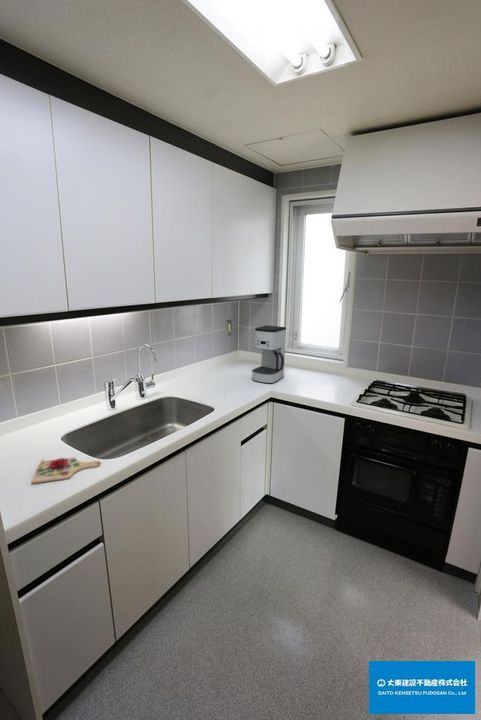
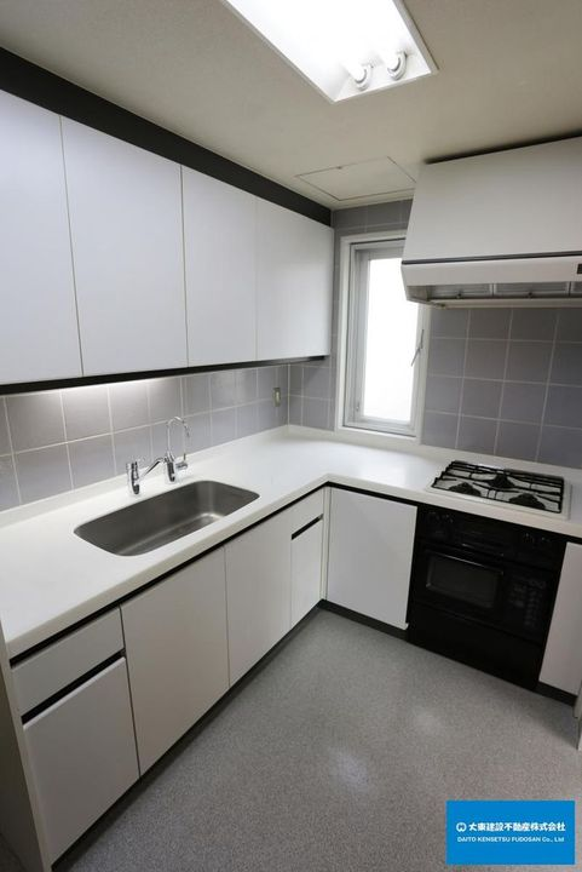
- cutting board [31,456,102,484]
- coffee maker [251,324,287,385]
